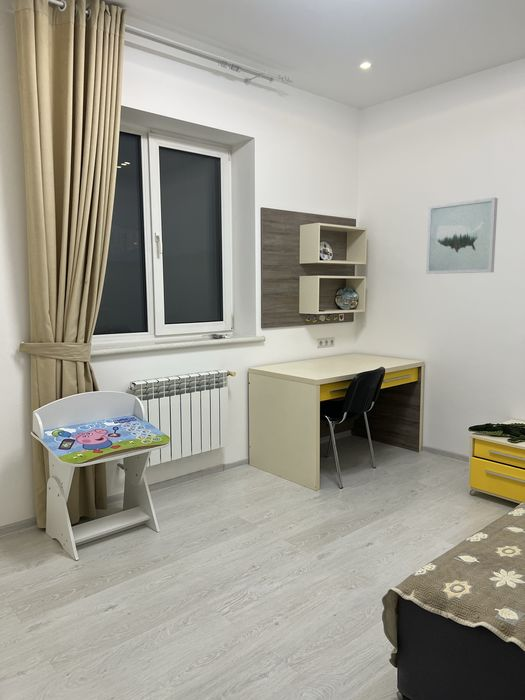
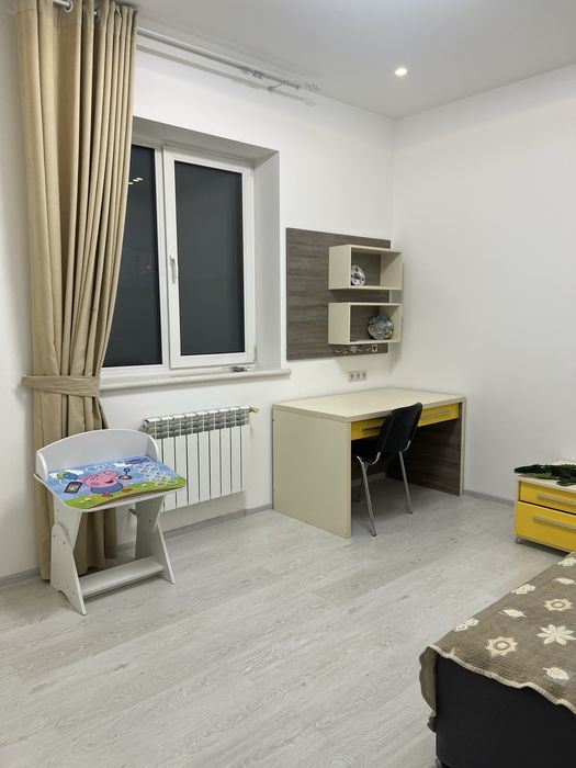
- wall art [425,197,499,275]
